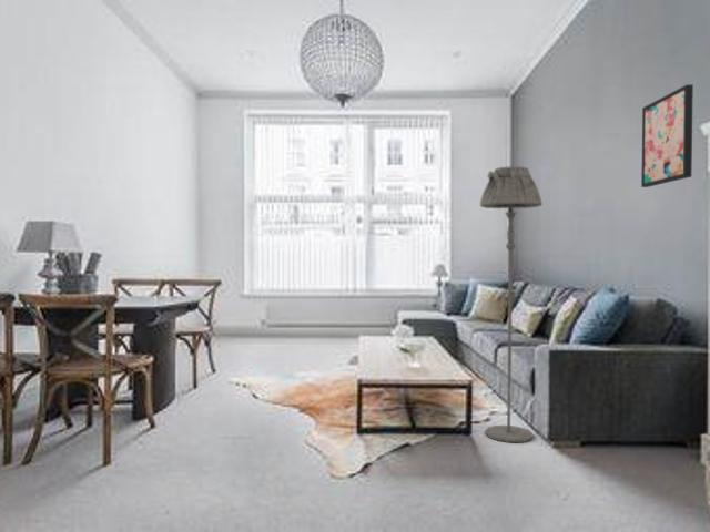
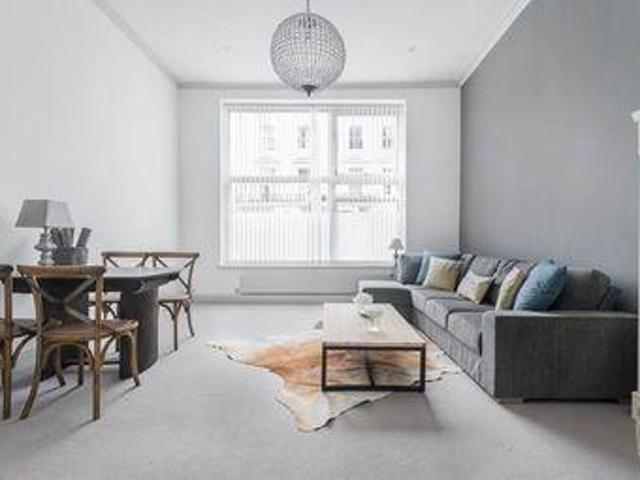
- wall art [640,83,694,188]
- floor lamp [479,165,544,443]
